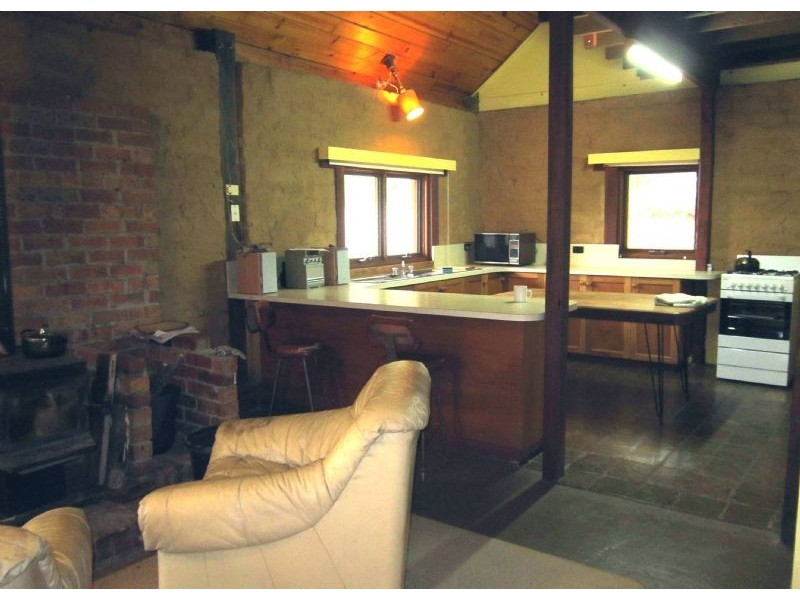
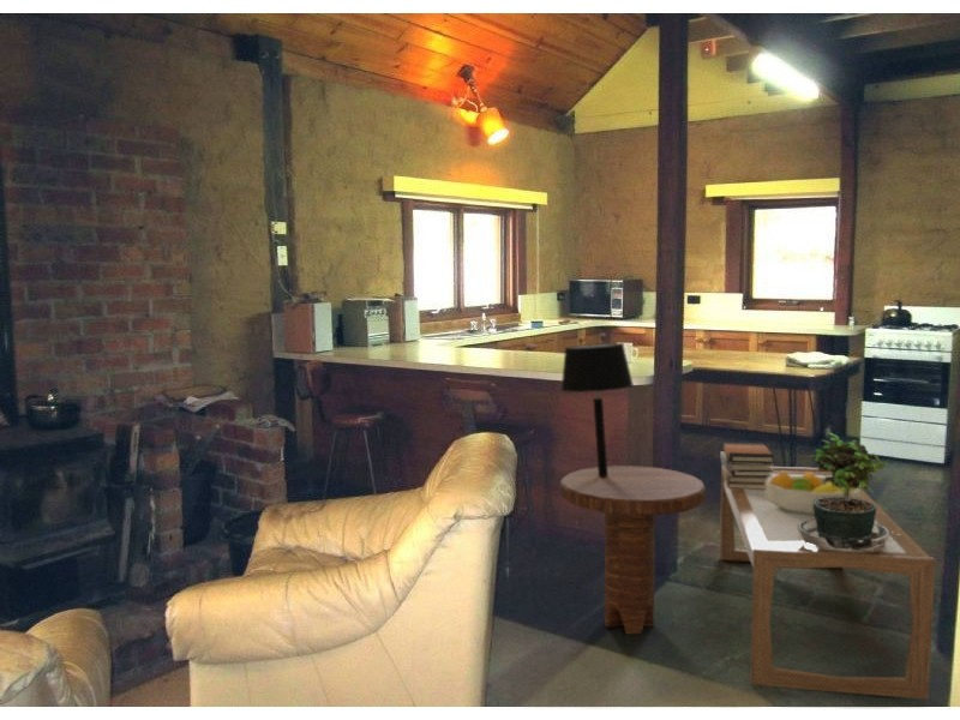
+ side table [559,464,707,636]
+ potted plant [797,431,901,553]
+ book stack [719,442,775,490]
+ table lamp [559,342,635,476]
+ fruit bowl [766,472,865,515]
+ coffee table [719,464,936,701]
